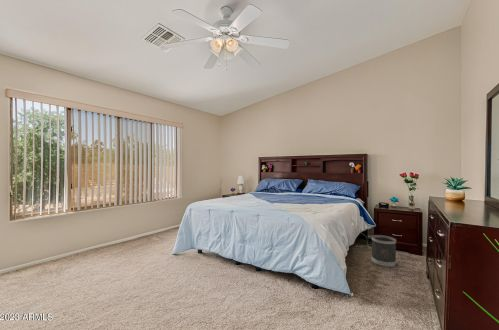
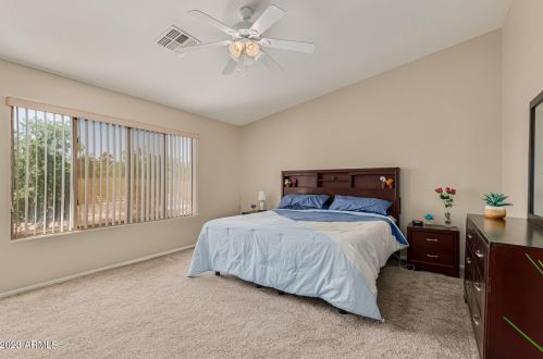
- wastebasket [370,234,397,268]
